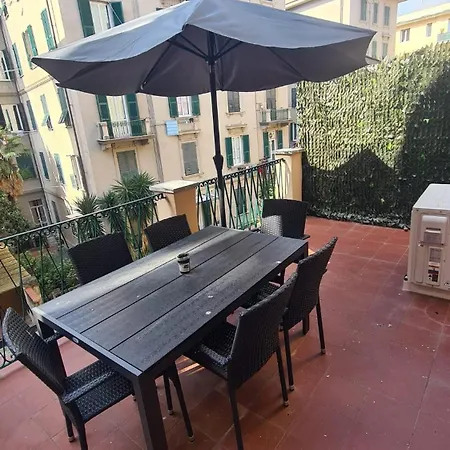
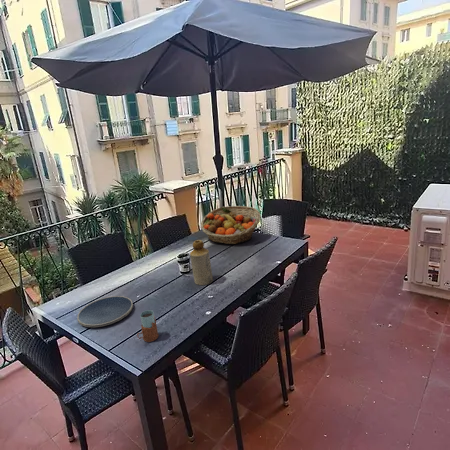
+ fruit basket [199,205,261,245]
+ drinking glass [136,309,159,343]
+ bottle [189,239,214,286]
+ plate [76,295,134,328]
